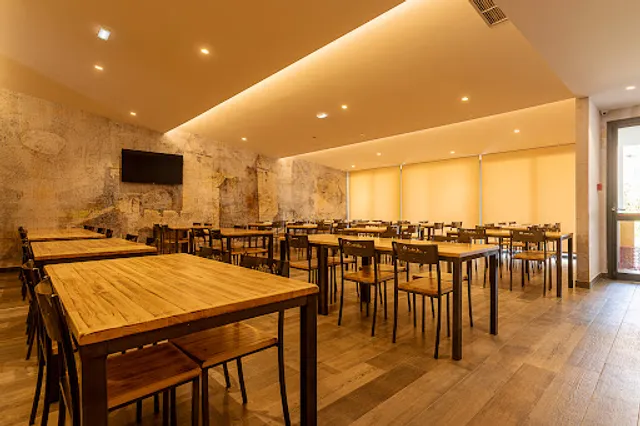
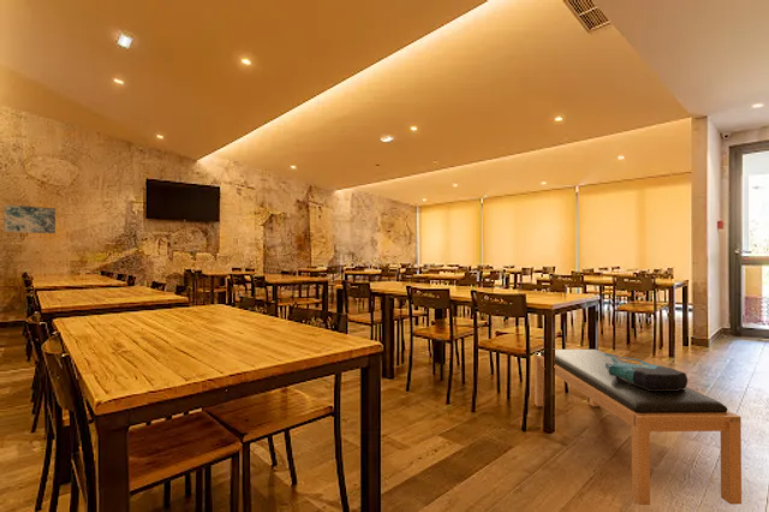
+ tote bag [604,352,688,391]
+ wall art [2,203,56,234]
+ bench [533,349,743,506]
